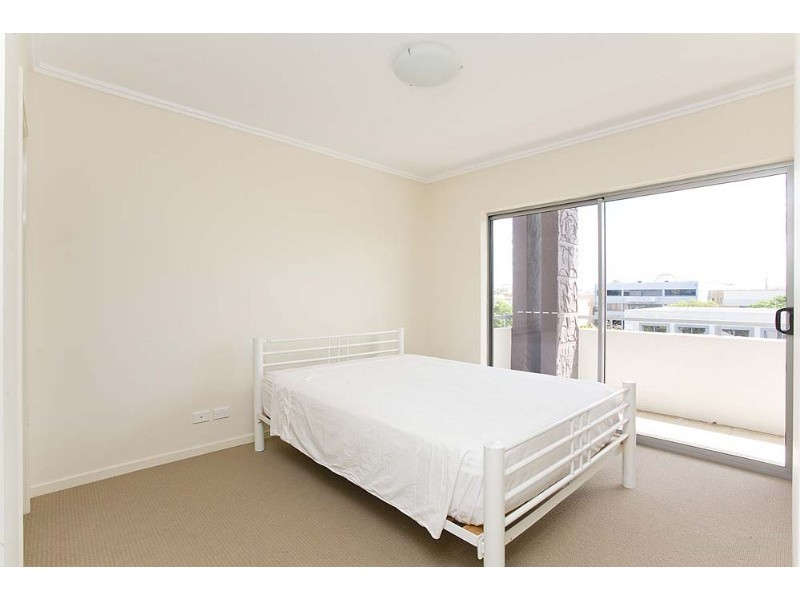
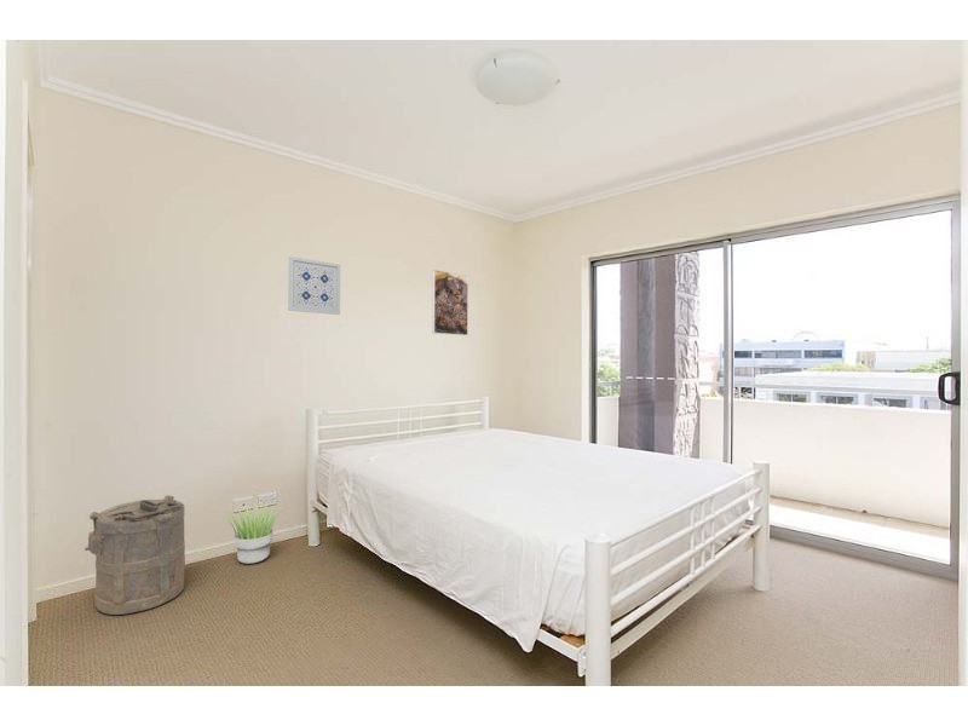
+ potted plant [221,501,283,565]
+ laundry hamper [83,494,186,616]
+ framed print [431,269,469,336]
+ wall art [287,255,341,316]
